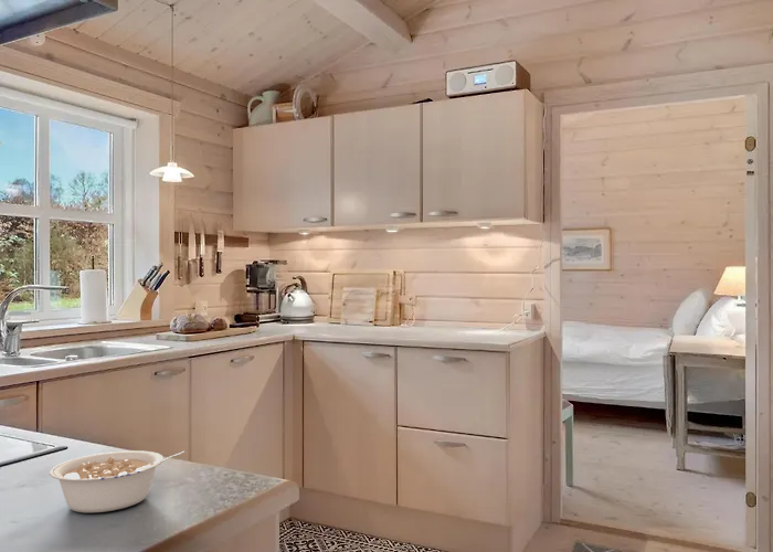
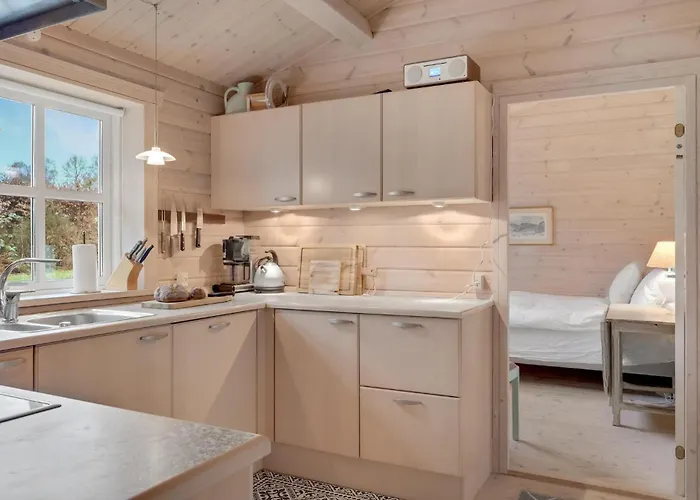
- legume [49,449,186,513]
